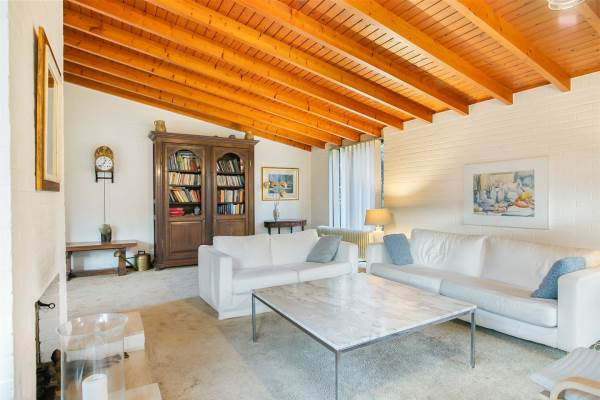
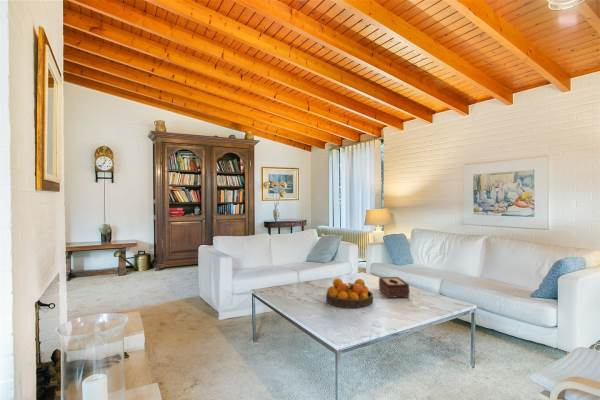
+ fruit bowl [325,277,374,309]
+ tissue box [378,276,410,299]
